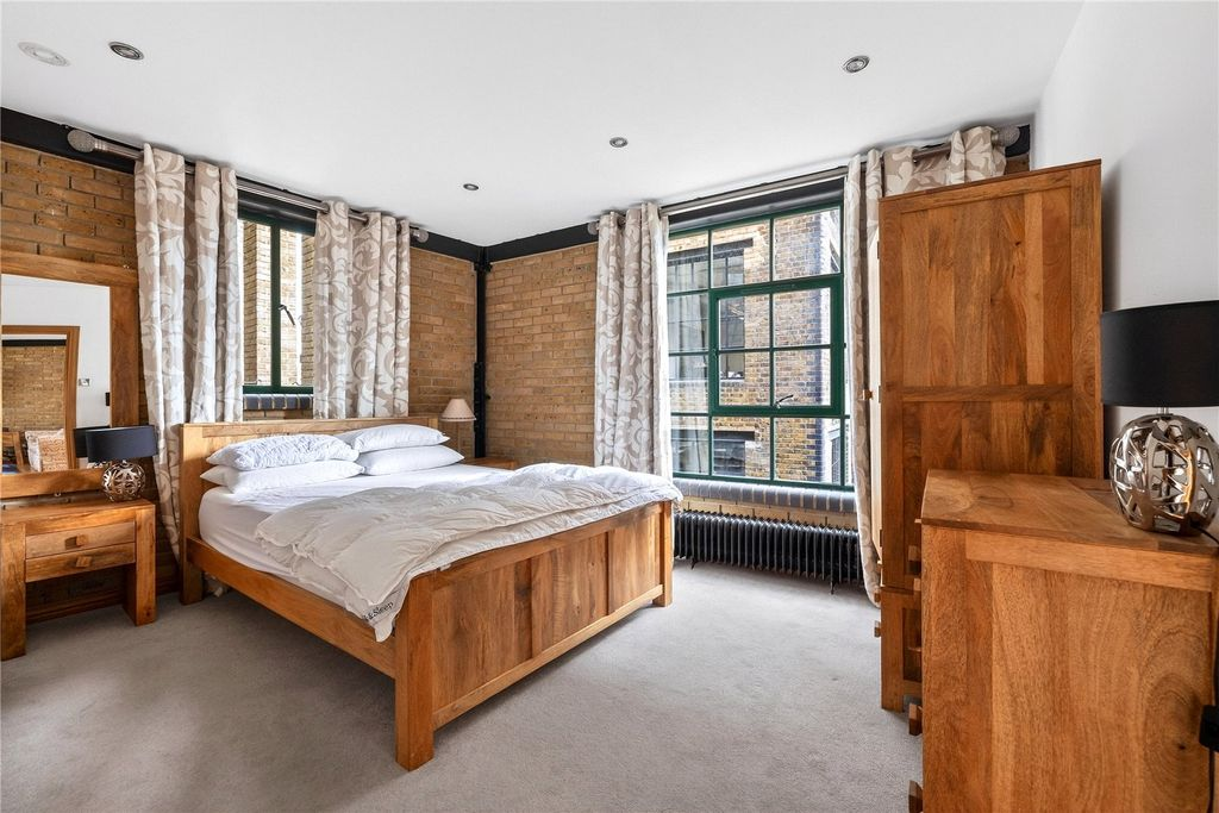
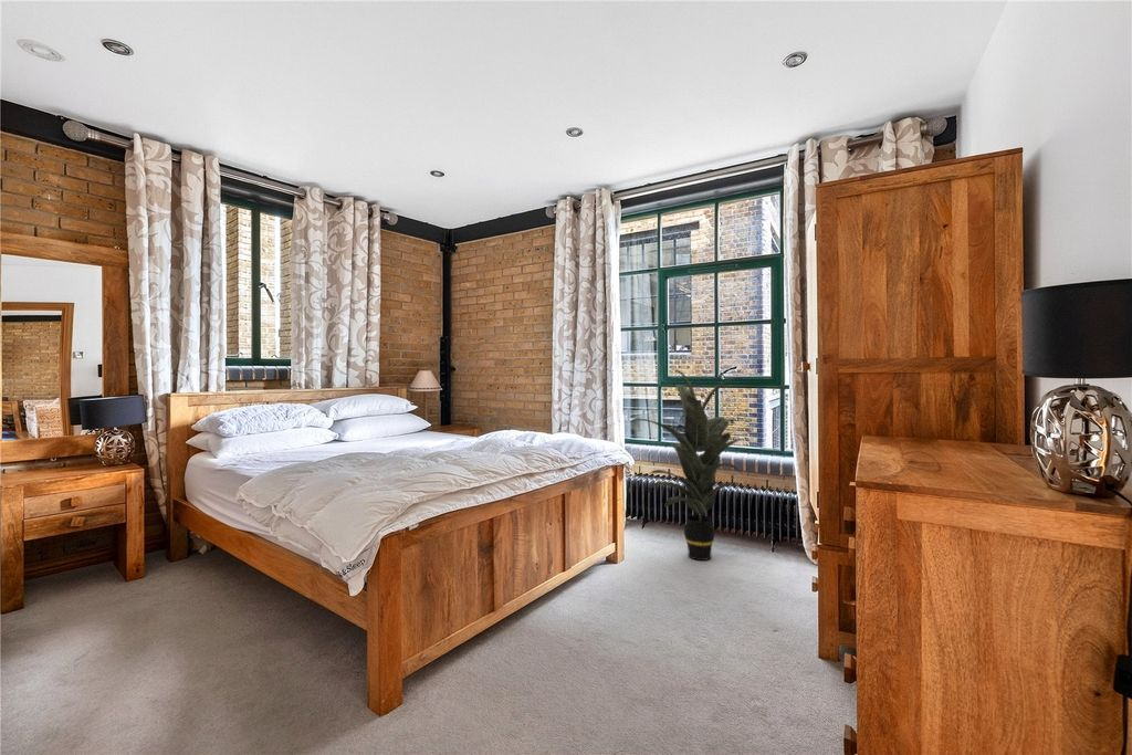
+ indoor plant [630,368,751,562]
